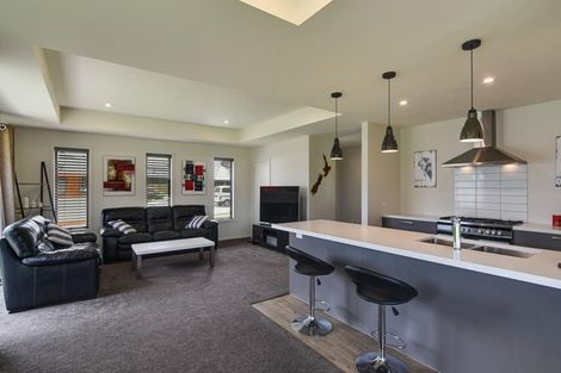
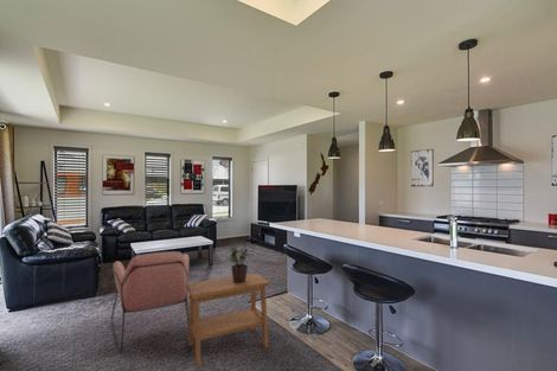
+ armchair [110,250,191,353]
+ side table [186,273,270,369]
+ potted plant [229,242,251,283]
